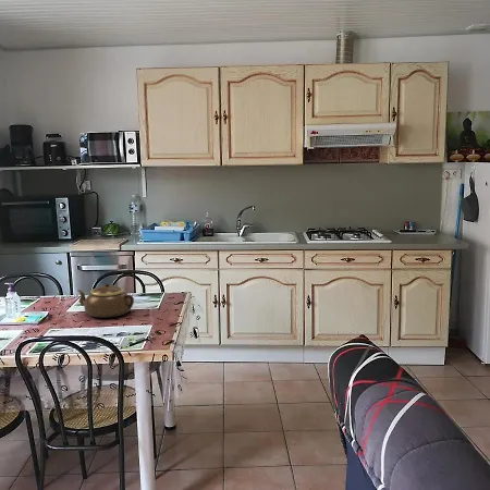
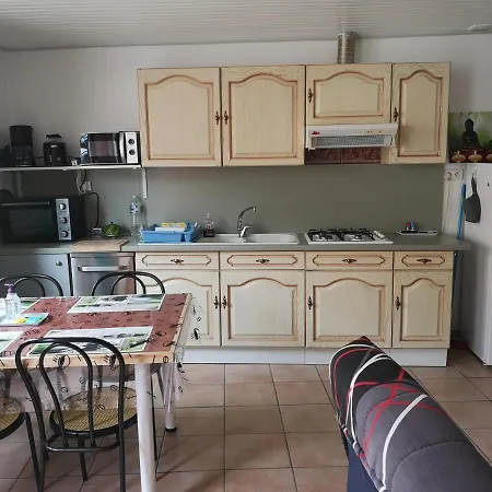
- teapot [77,283,135,319]
